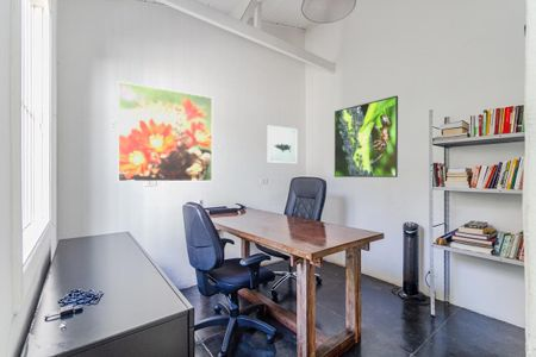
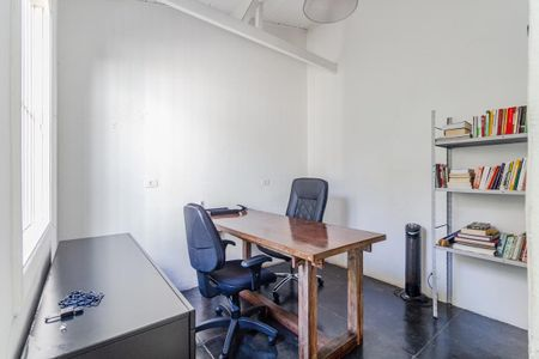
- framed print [334,94,399,178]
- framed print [116,80,213,183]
- wall art [267,125,299,164]
